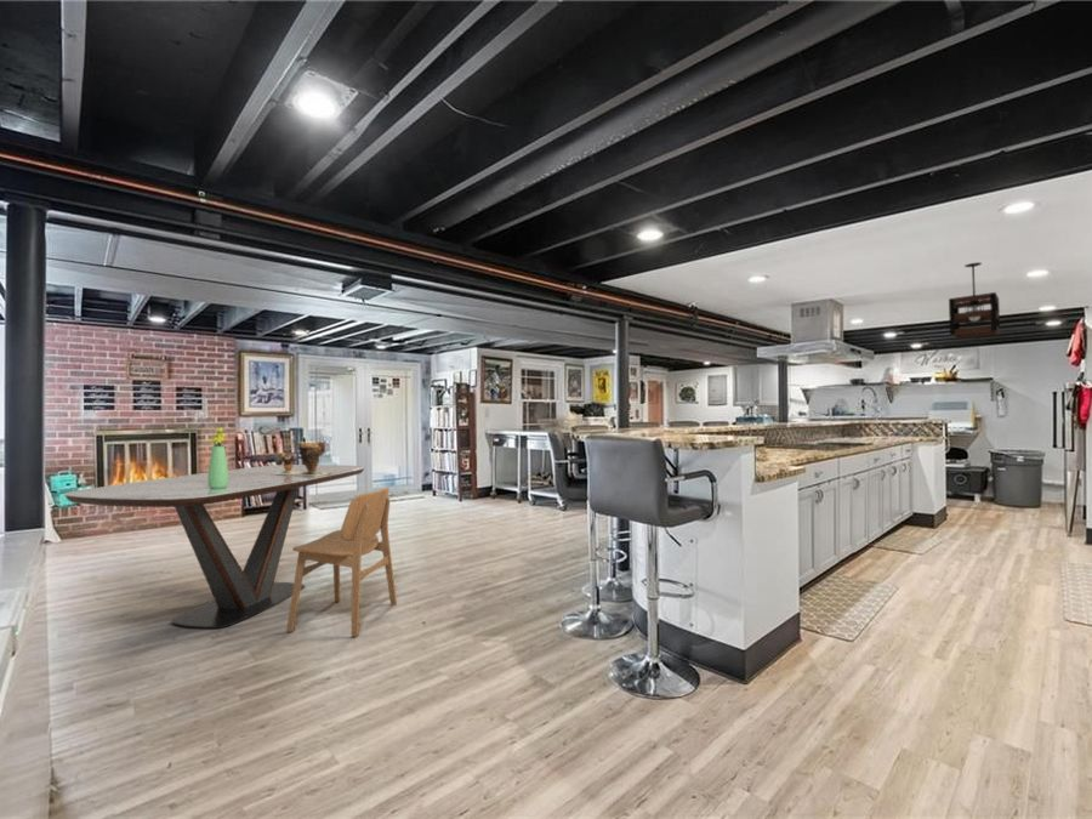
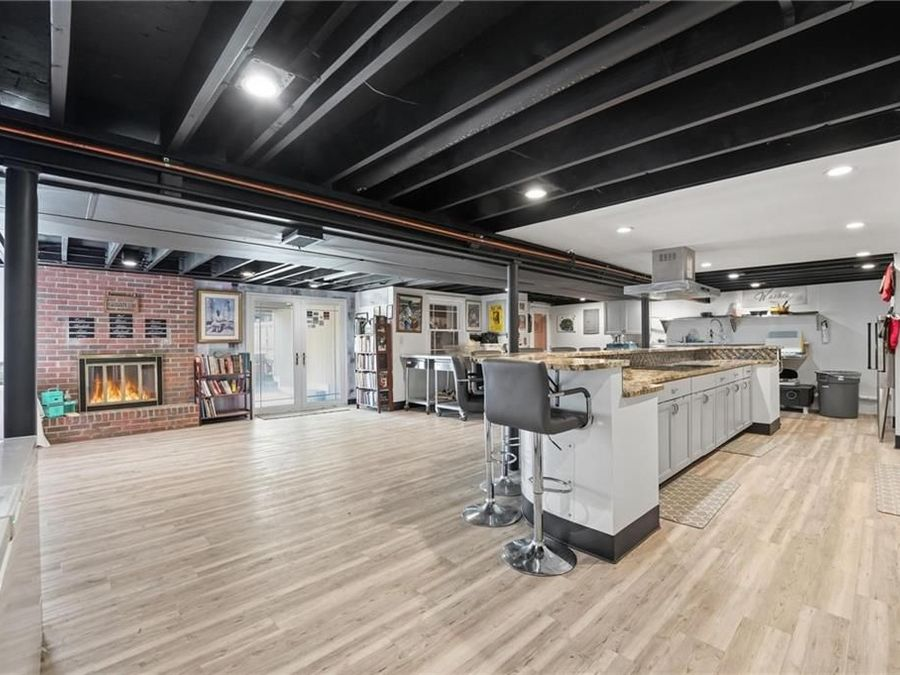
- dining table [63,463,366,630]
- clay pot [271,440,328,476]
- pendant light [948,261,1001,340]
- bouquet [207,426,229,489]
- dining chair [285,485,398,638]
